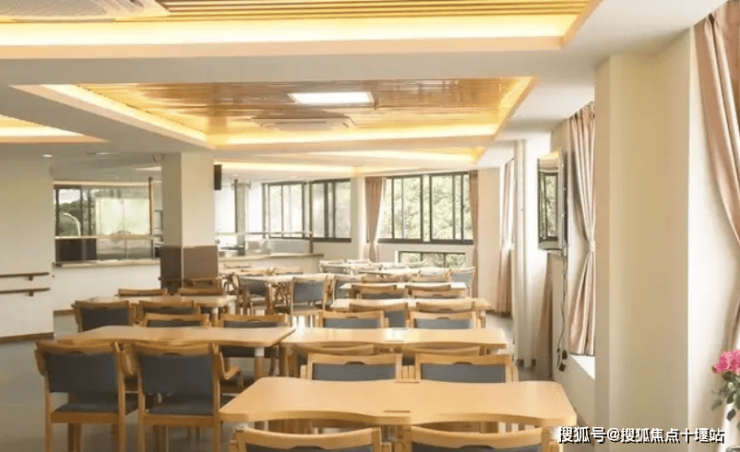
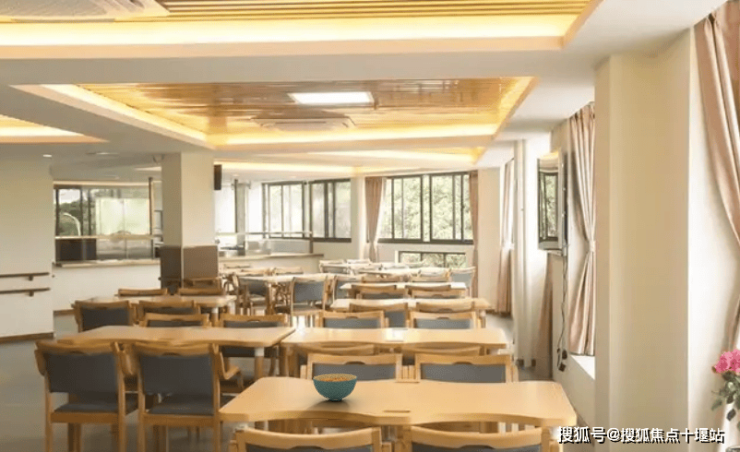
+ cereal bowl [312,373,358,402]
